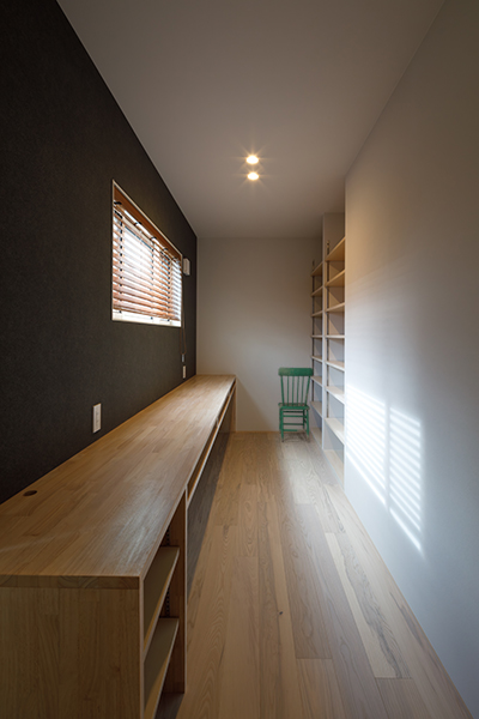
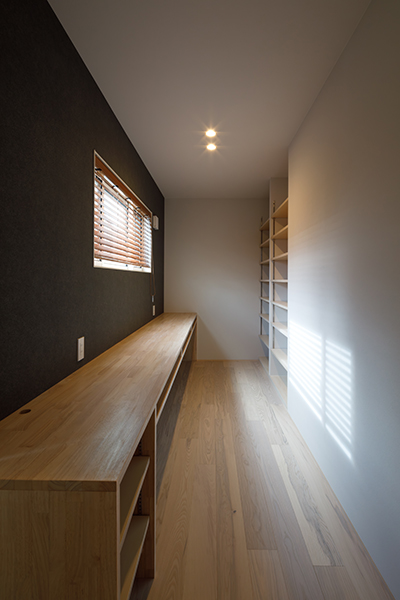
- chair [277,367,315,443]
